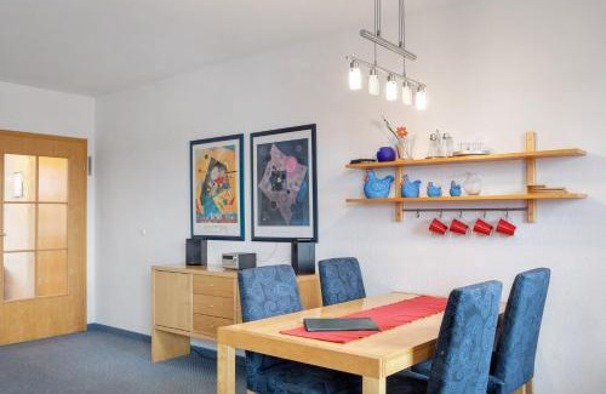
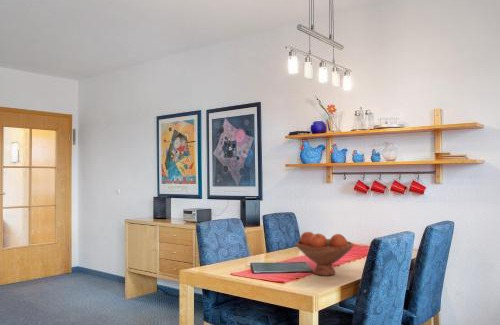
+ fruit bowl [294,231,355,277]
